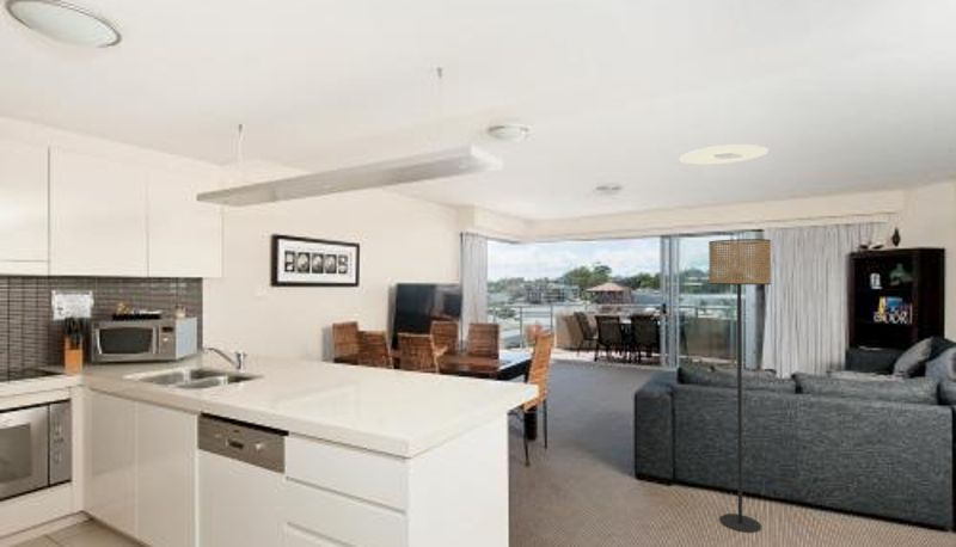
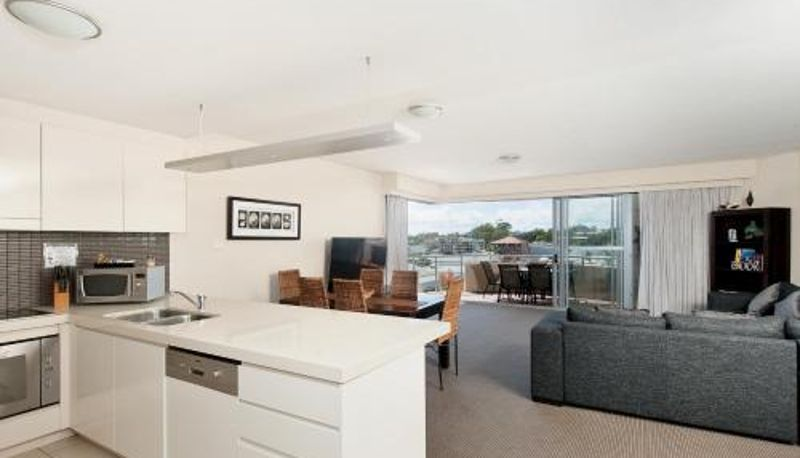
- ceiling light [678,143,770,166]
- floor lamp [707,238,772,534]
